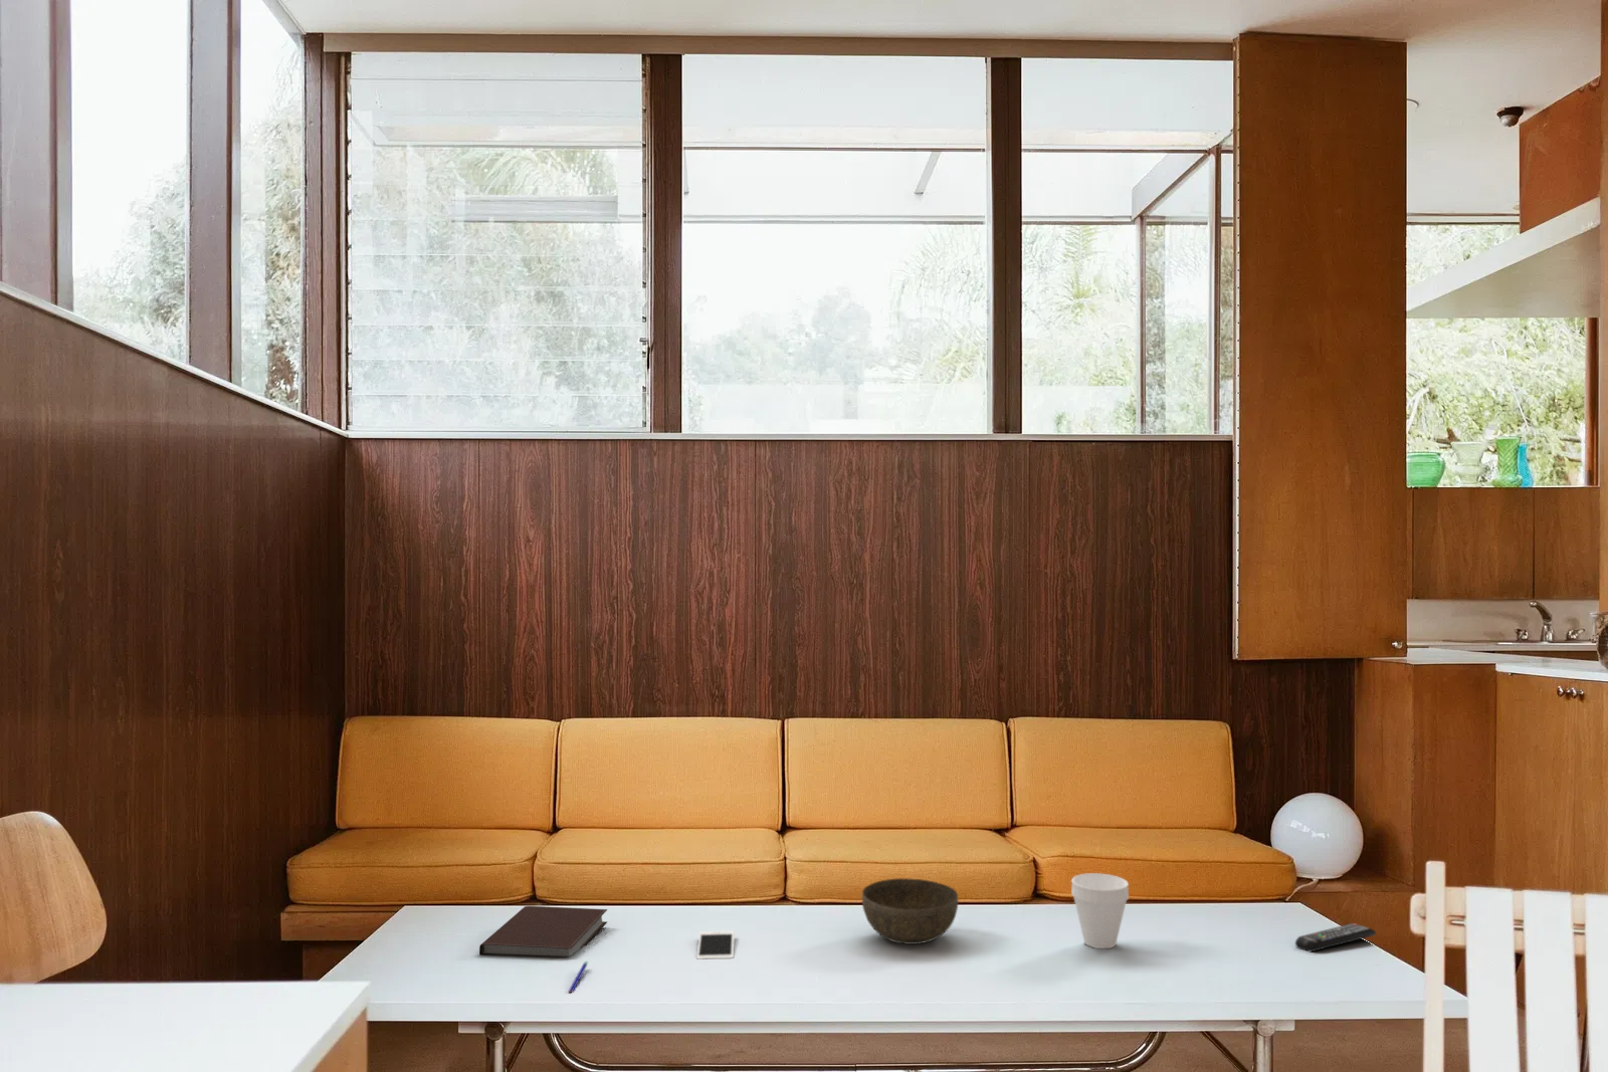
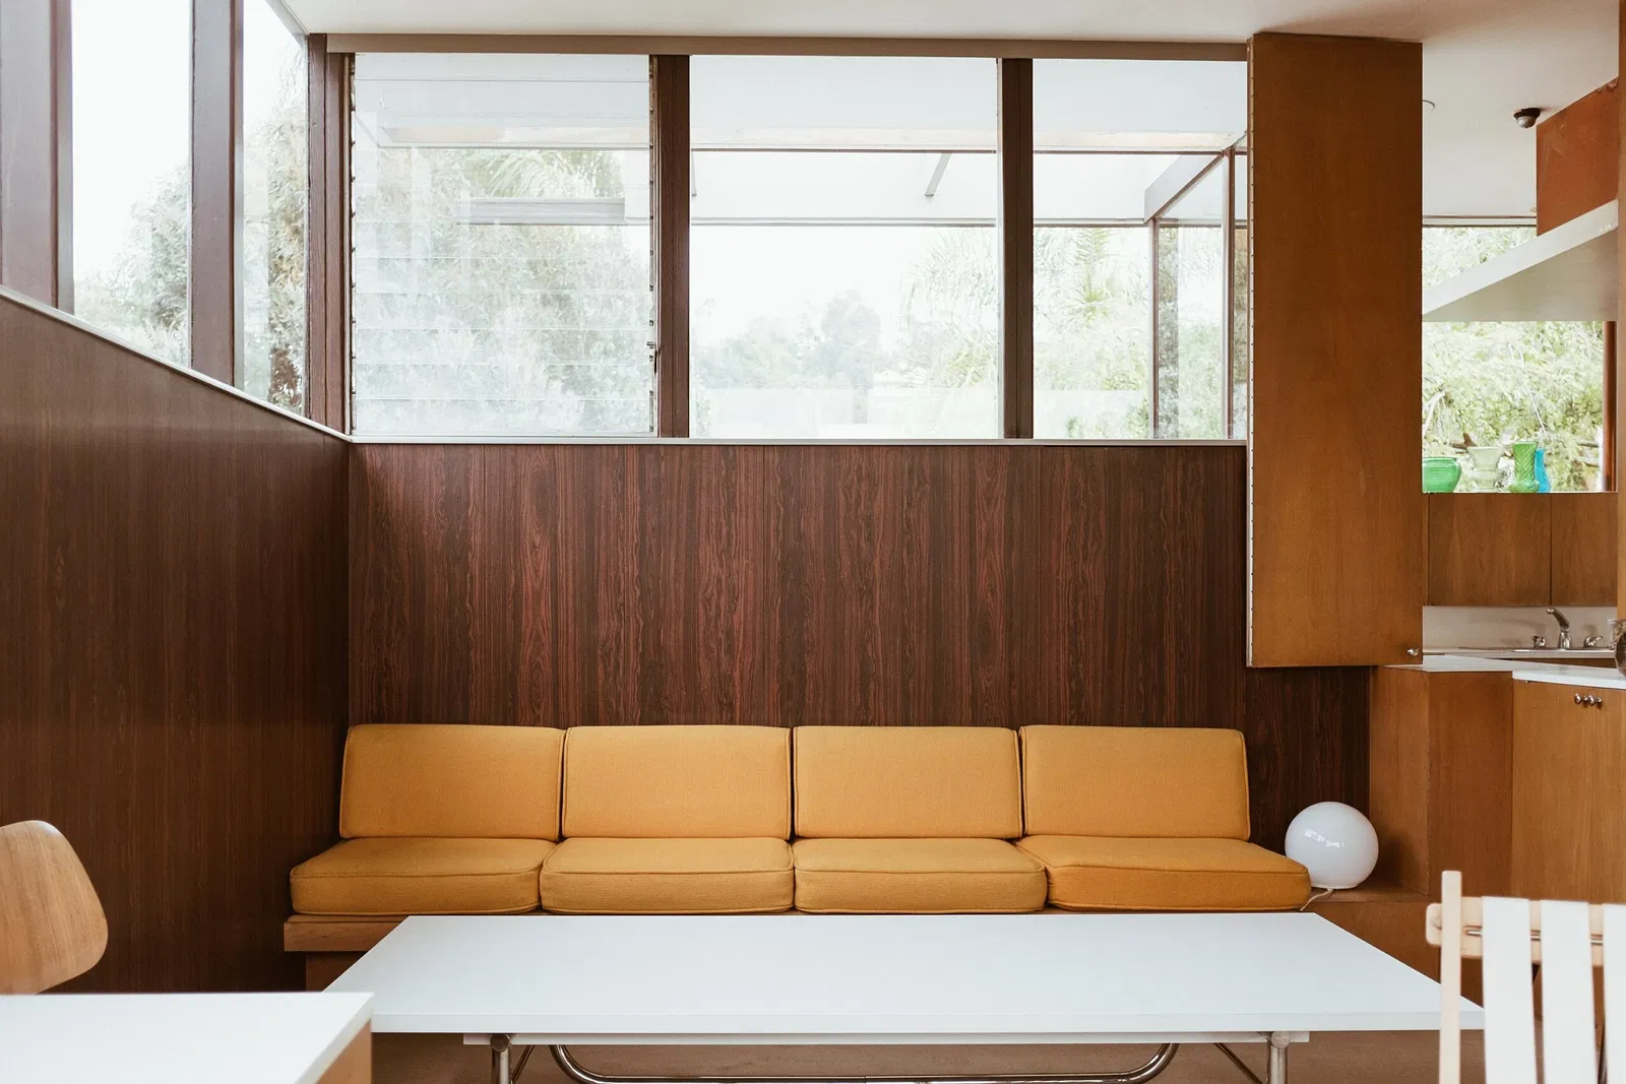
- pen [567,961,589,994]
- bowl [861,877,958,945]
- cell phone [695,931,736,961]
- notebook [479,906,608,957]
- cup [1071,872,1129,950]
- remote control [1295,922,1377,952]
